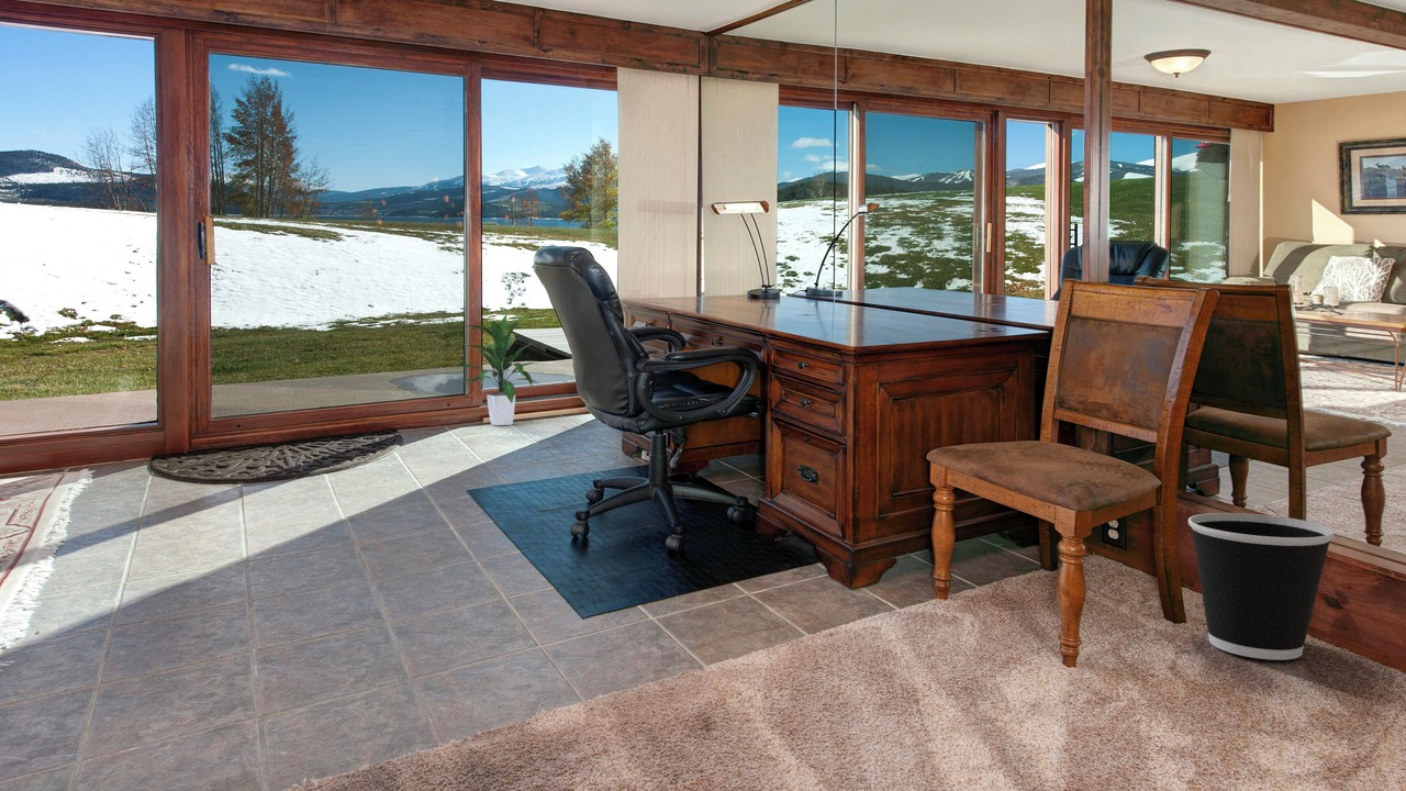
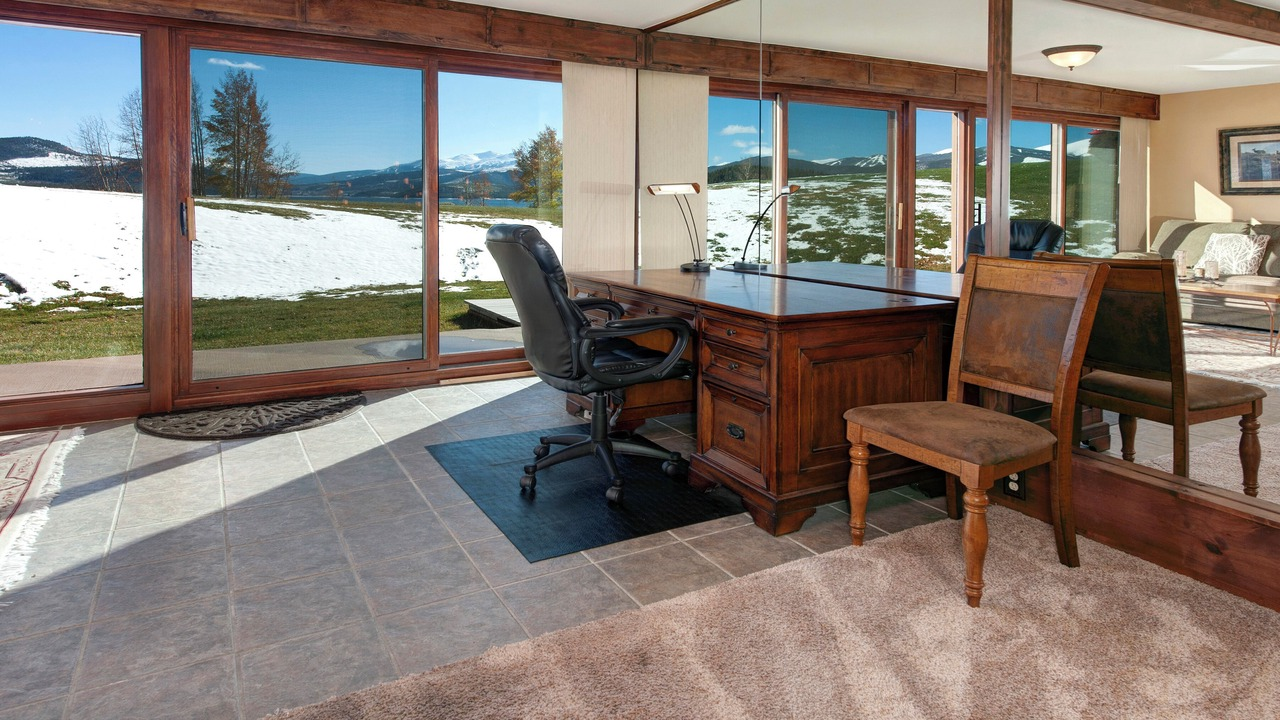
- indoor plant [453,313,540,426]
- wastebasket [1187,512,1336,661]
